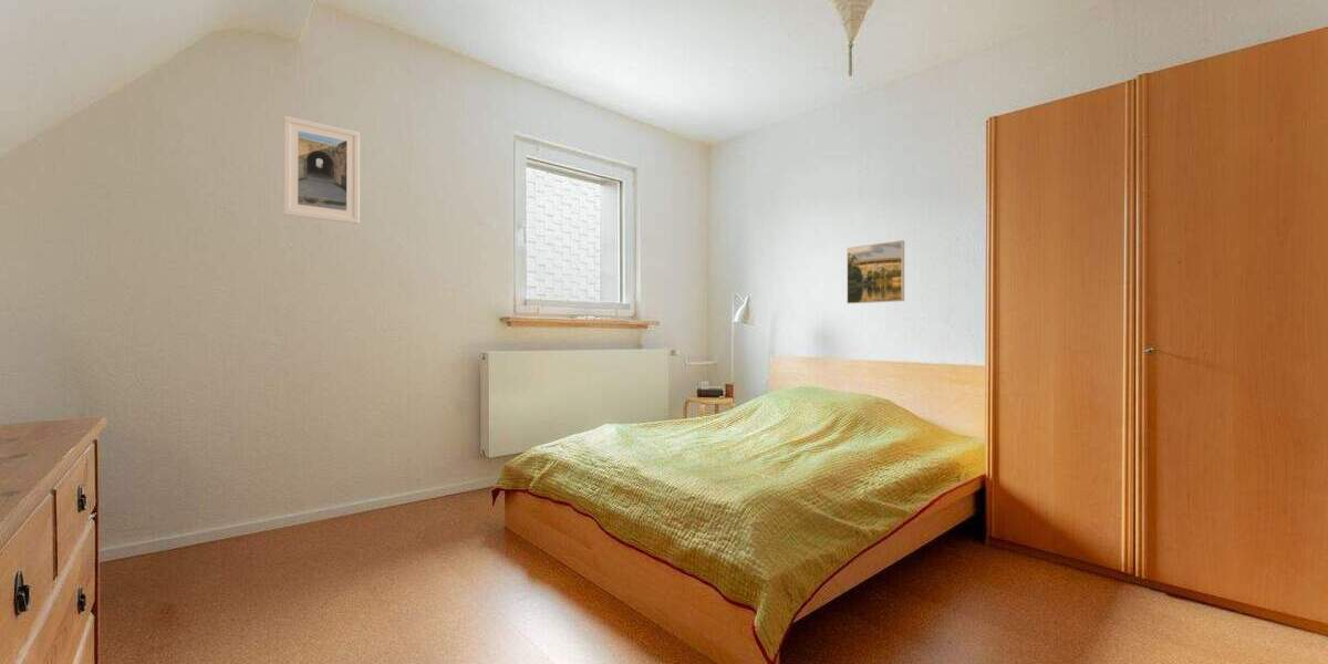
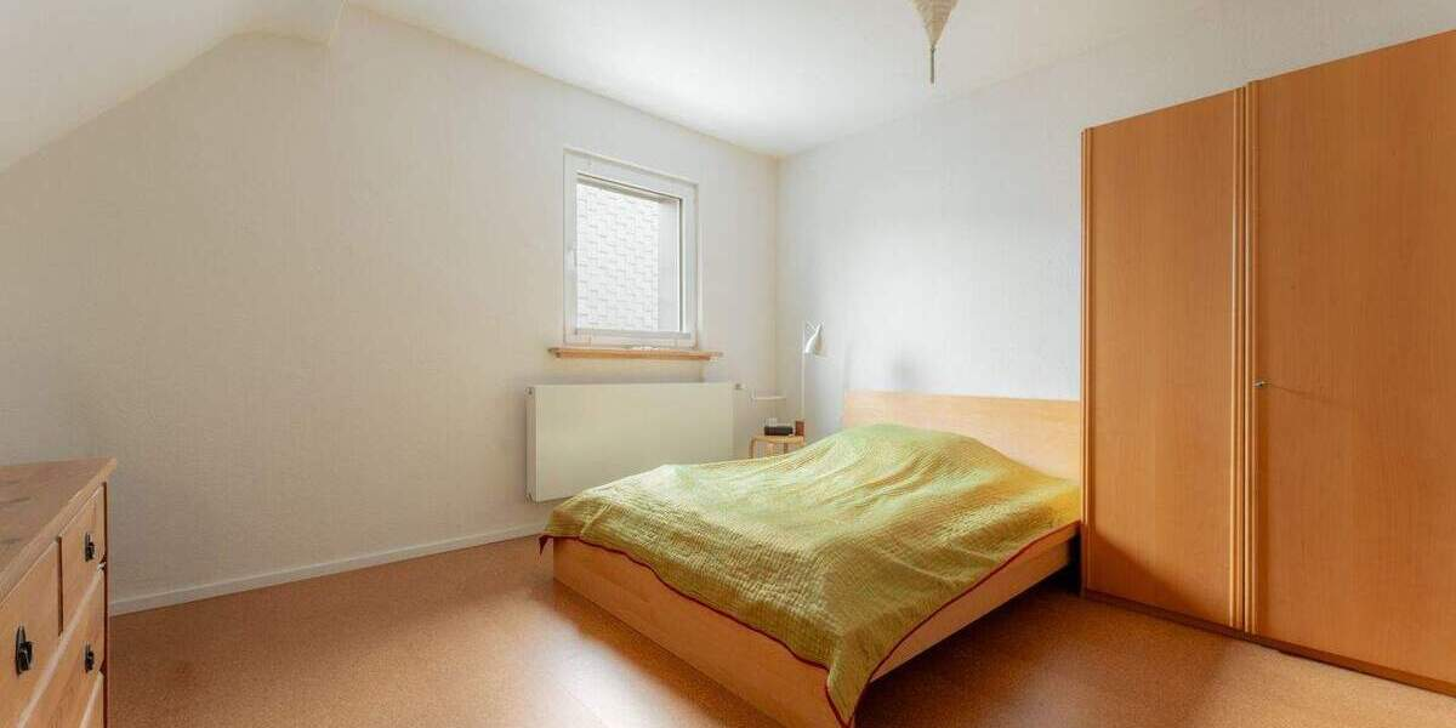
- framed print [845,239,905,304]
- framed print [282,115,361,225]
